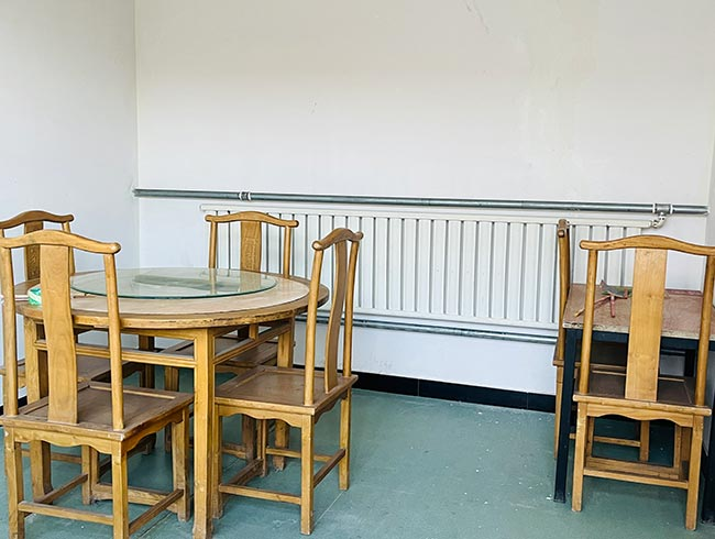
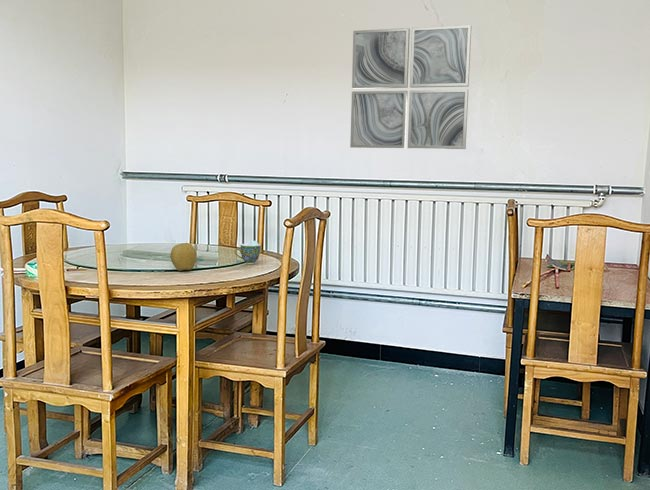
+ teacup [233,240,262,265]
+ wall art [349,24,473,150]
+ fruit [170,242,197,272]
